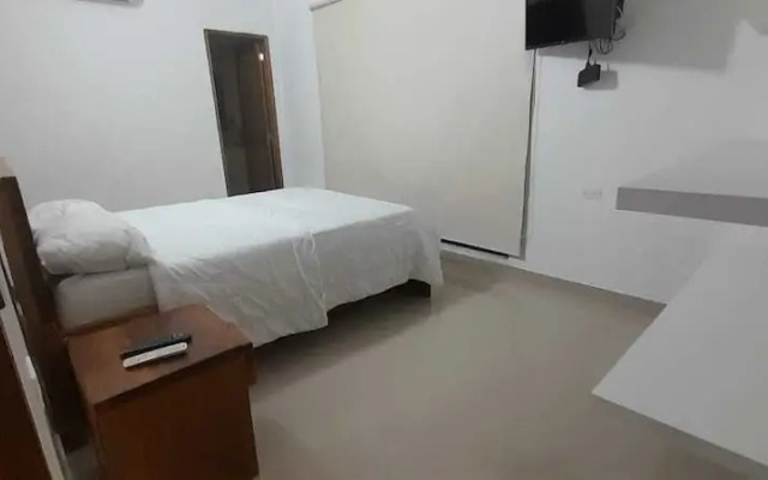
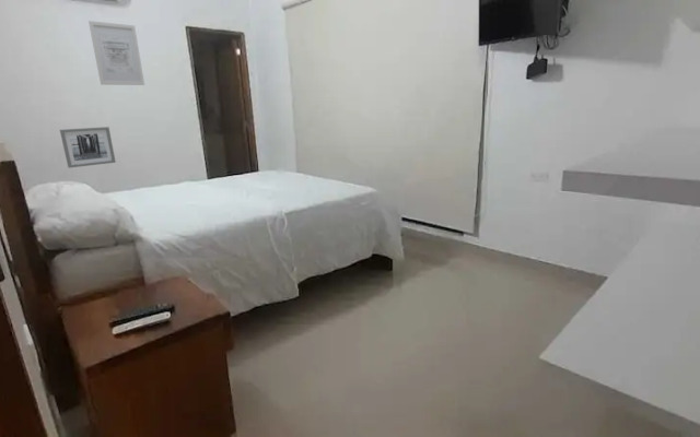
+ wall art [88,20,145,86]
+ wall art [59,126,117,169]
